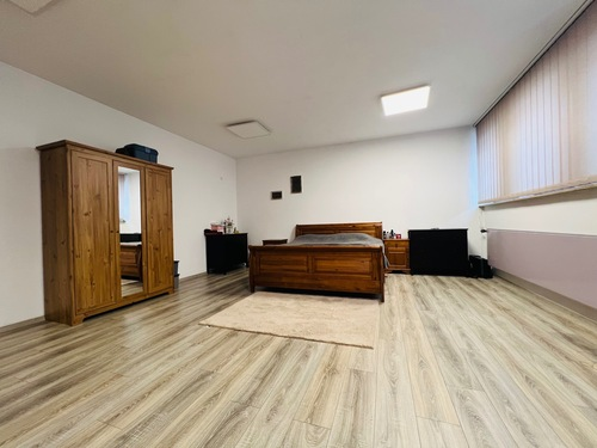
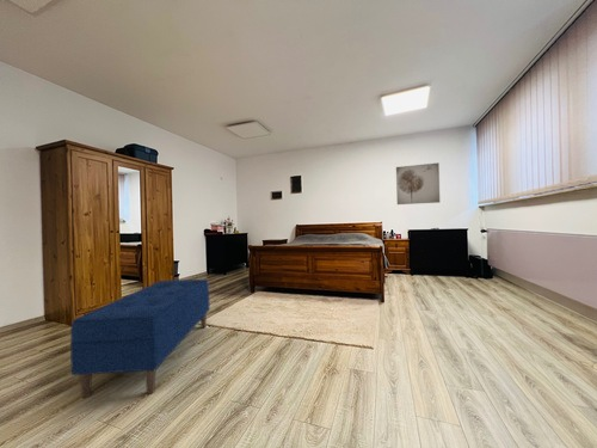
+ wall art [395,161,441,205]
+ bench [69,278,211,399]
